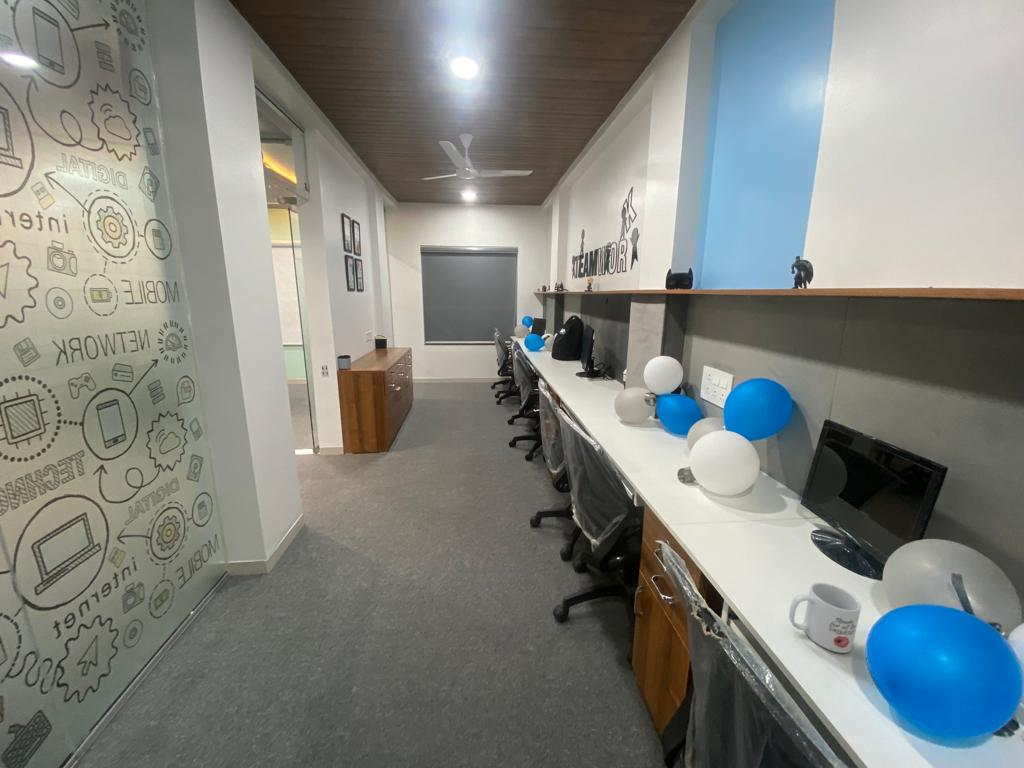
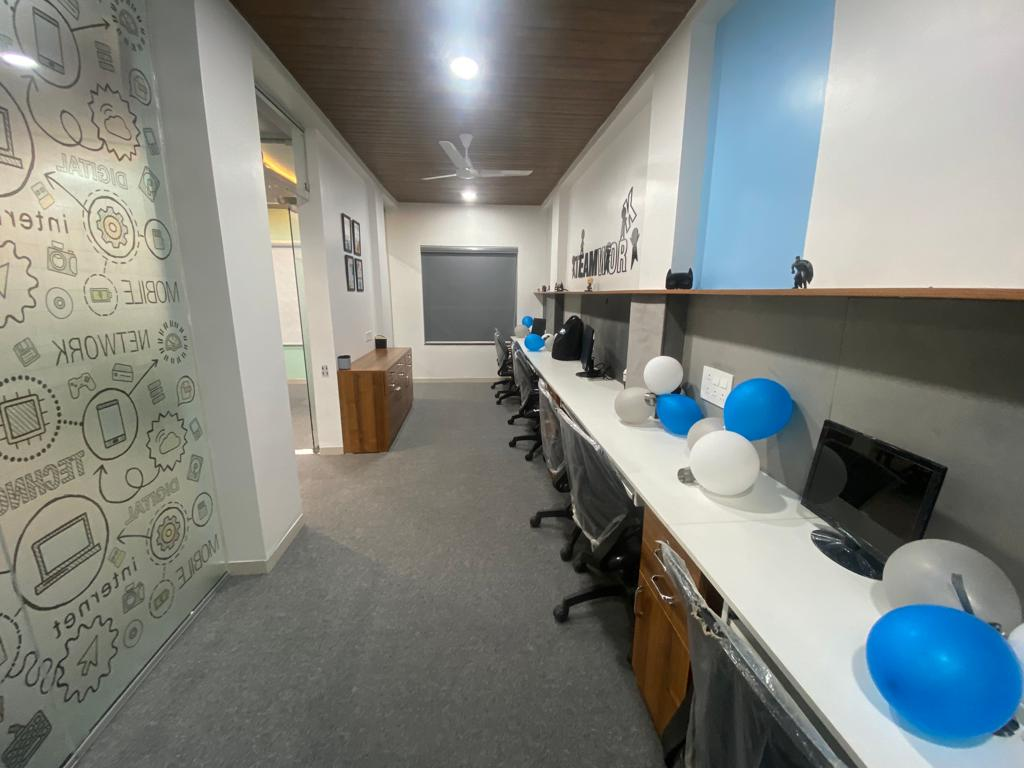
- mug [788,582,862,654]
